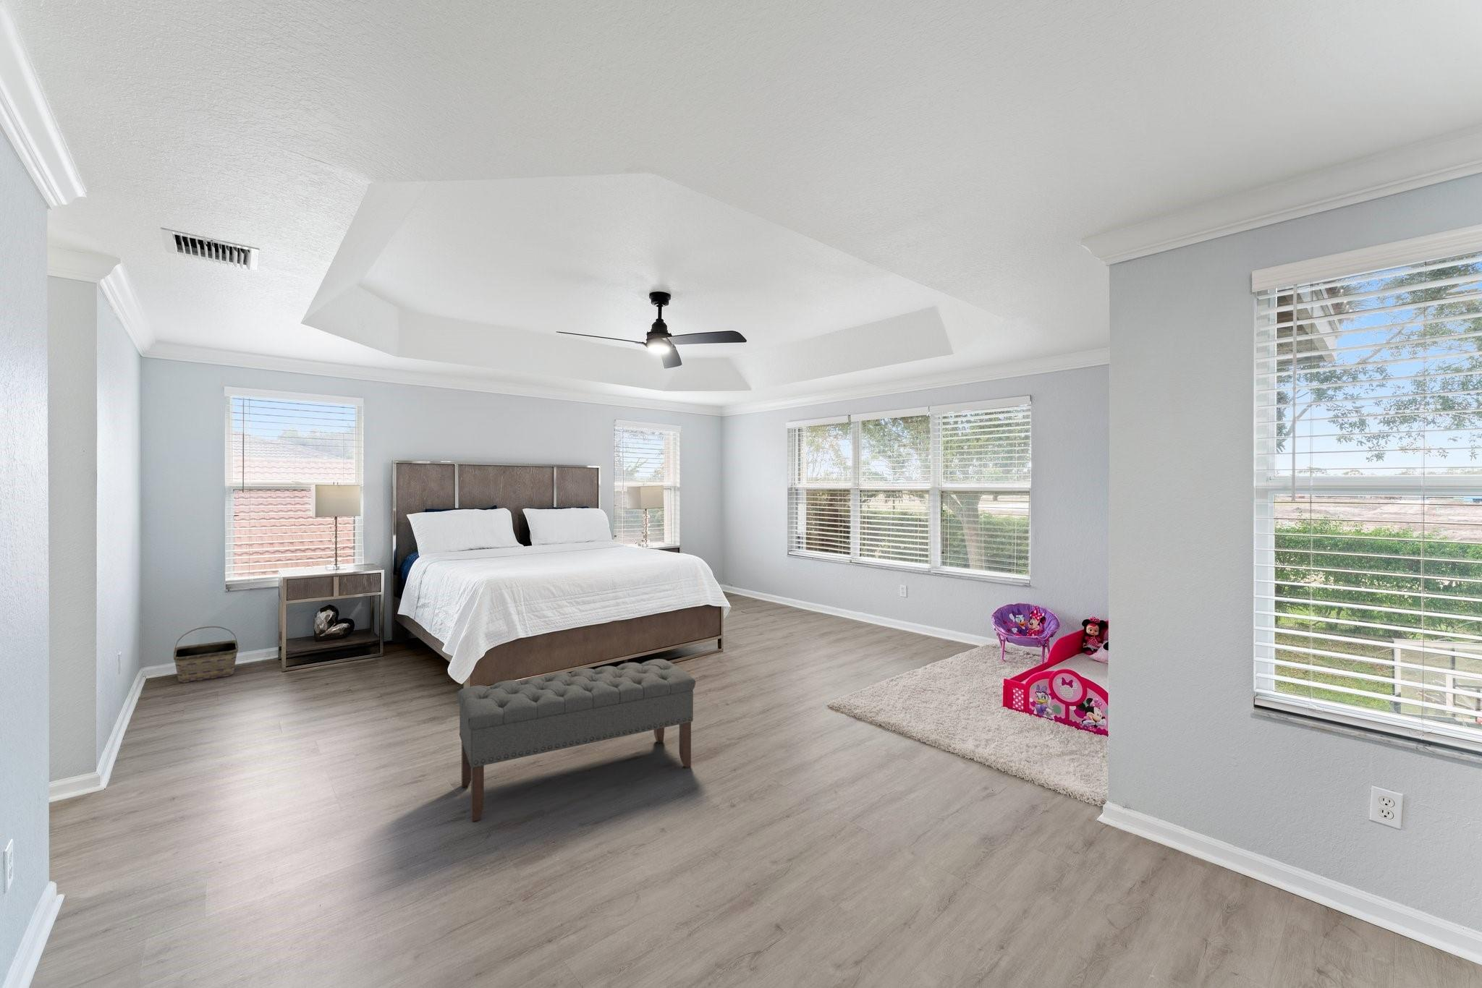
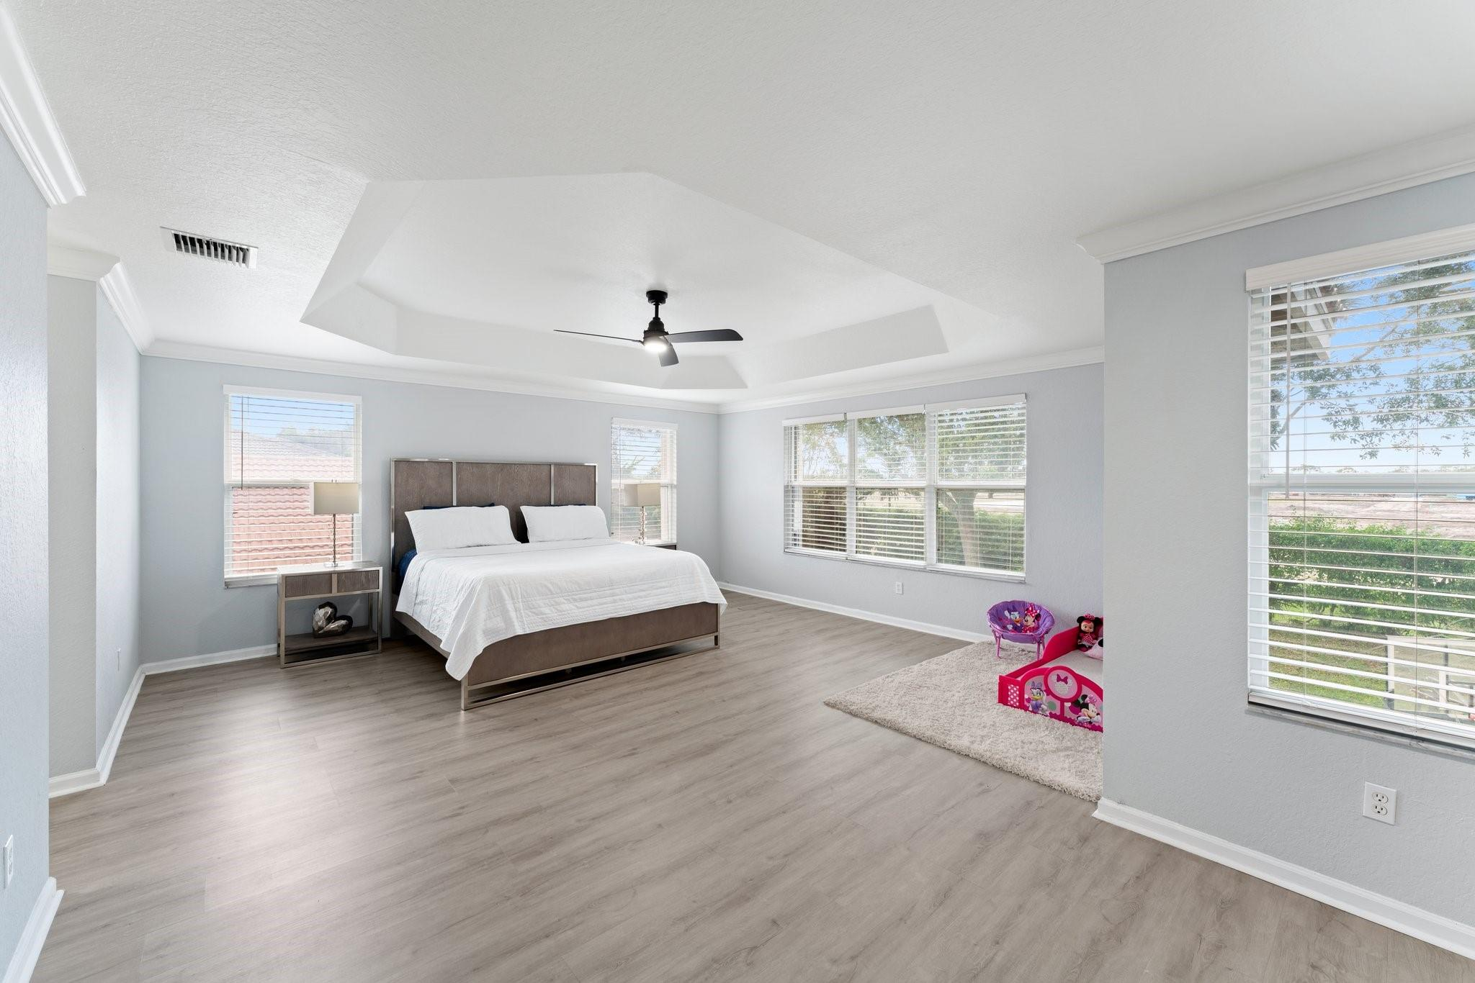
- basket [173,625,239,684]
- bench [457,658,696,823]
